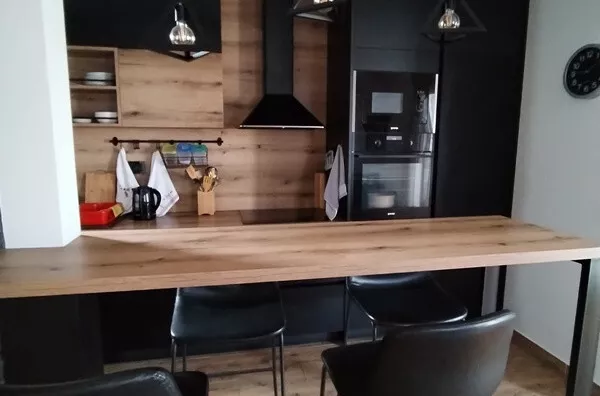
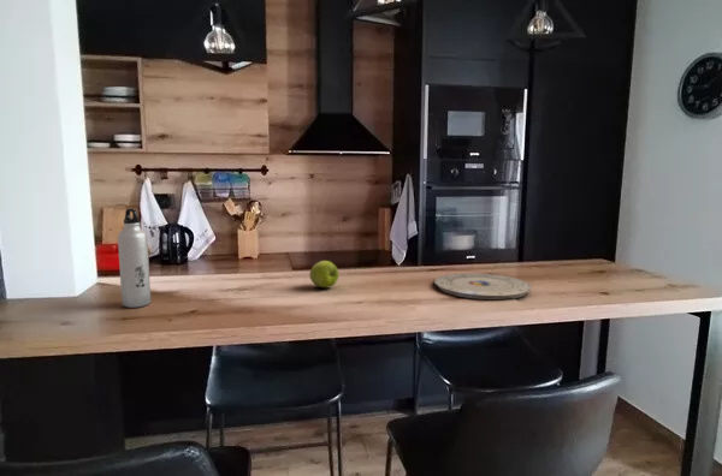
+ apple [308,260,339,288]
+ plate [433,272,533,301]
+ water bottle [117,207,152,309]
